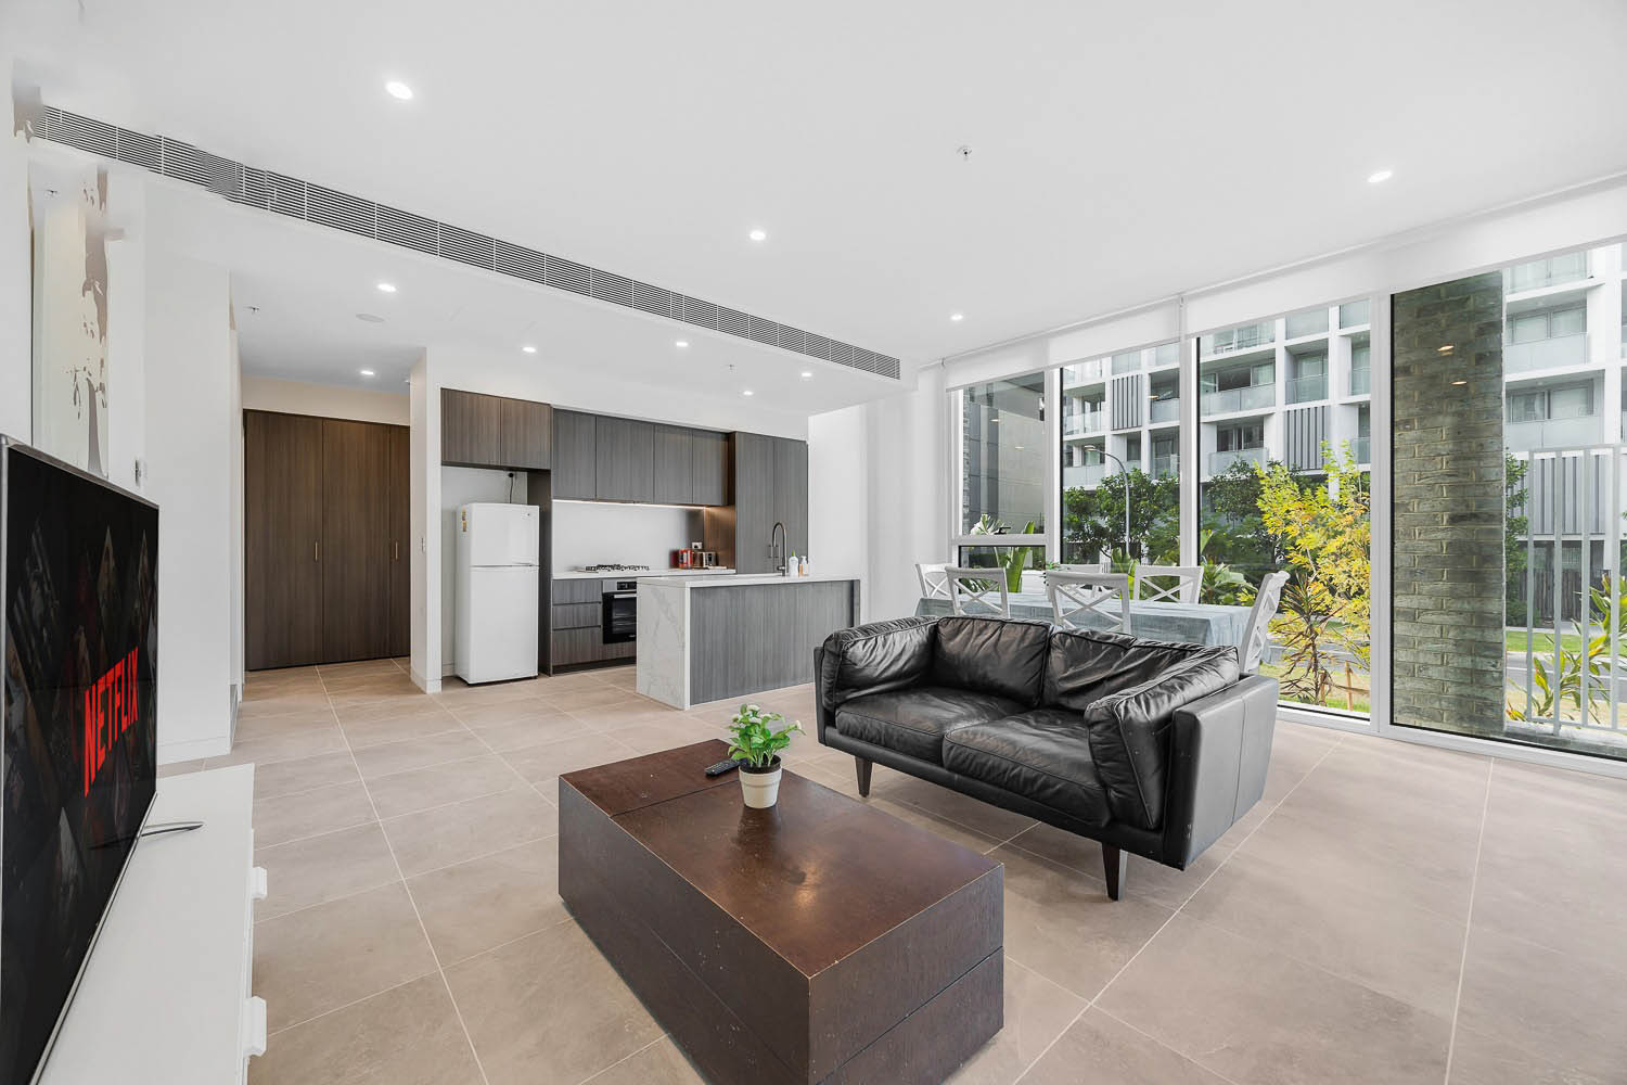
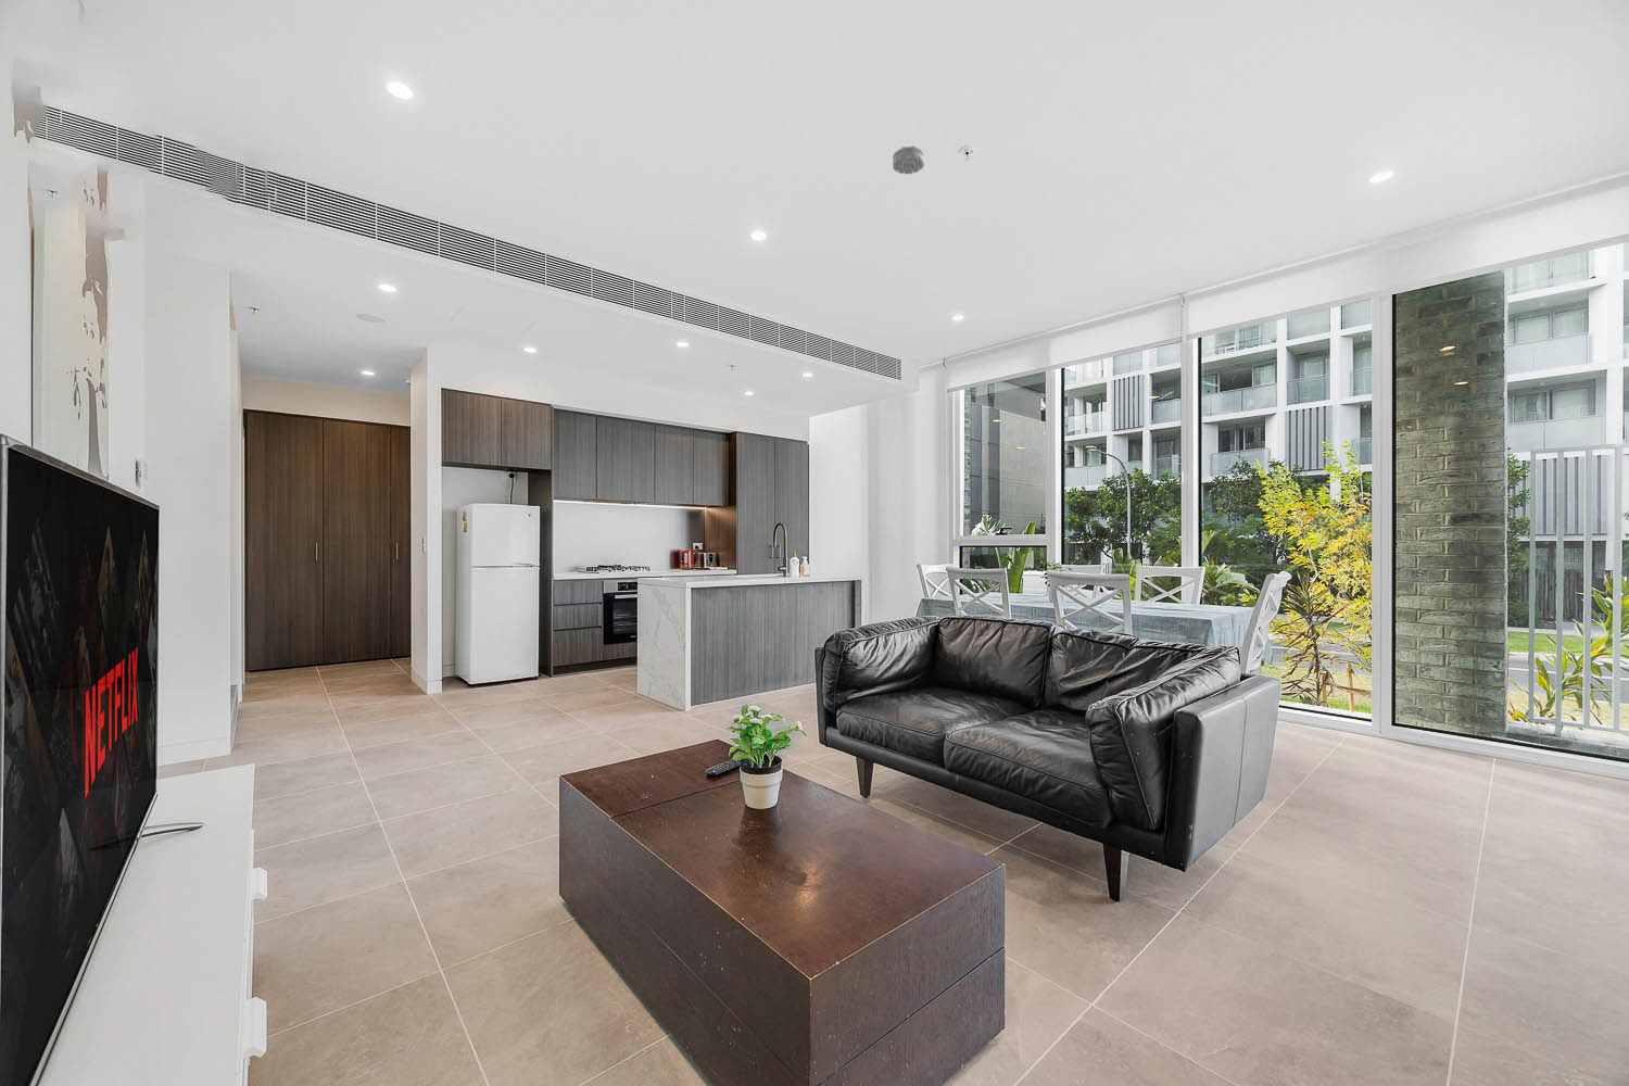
+ smoke detector [892,145,925,175]
